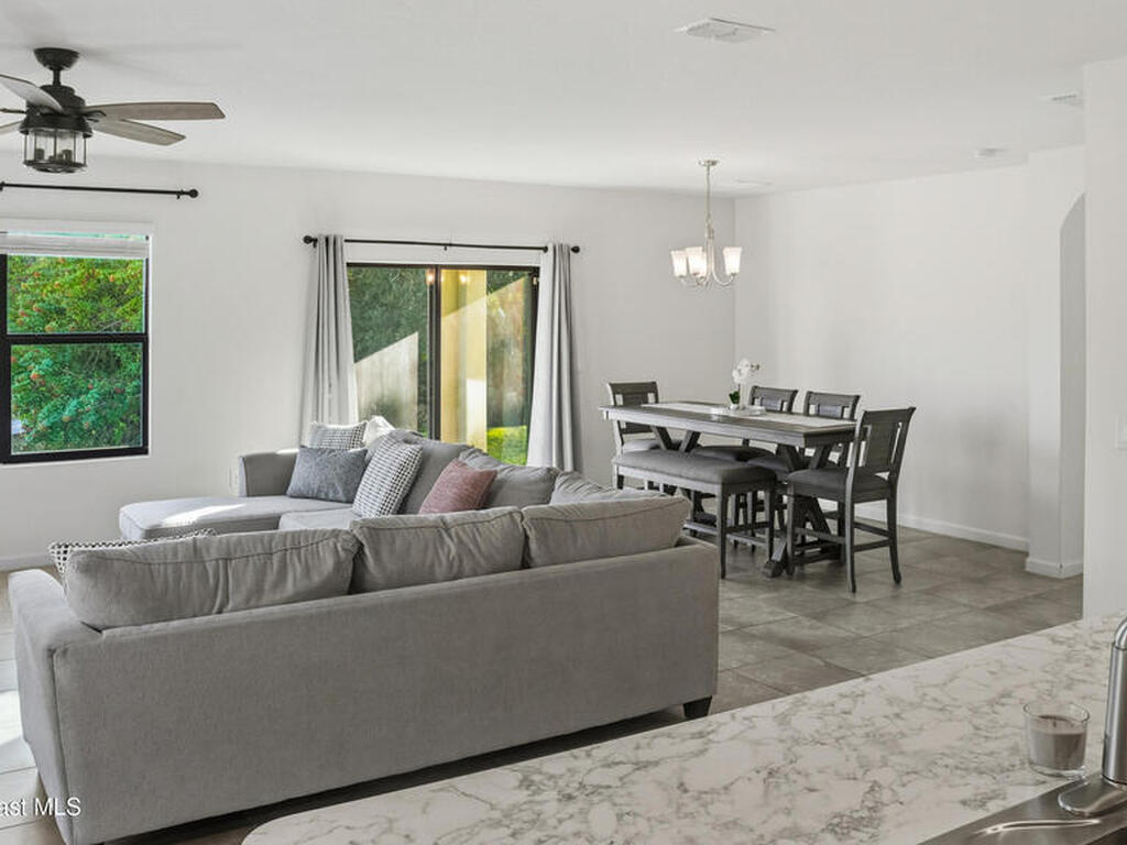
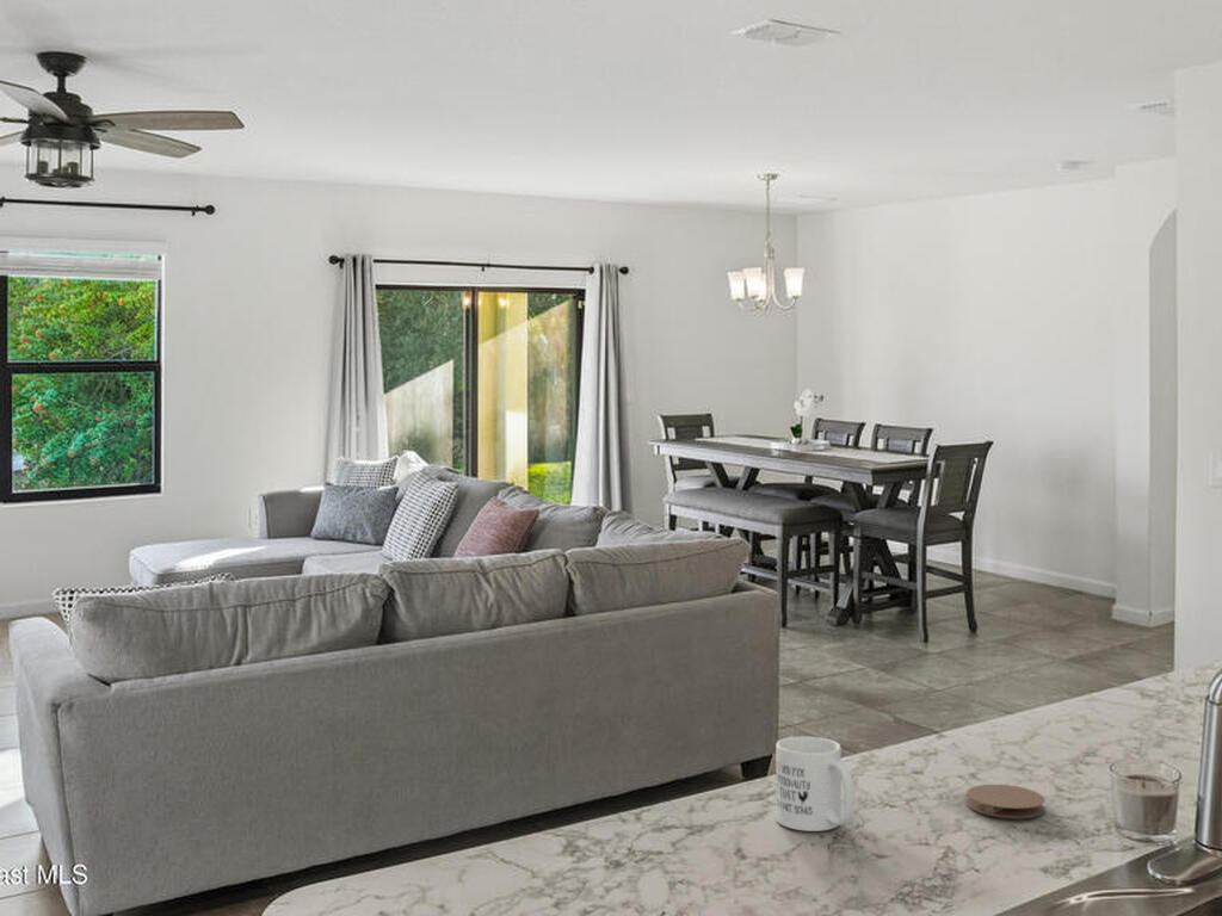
+ mug [774,736,856,833]
+ coaster [965,784,1047,819]
